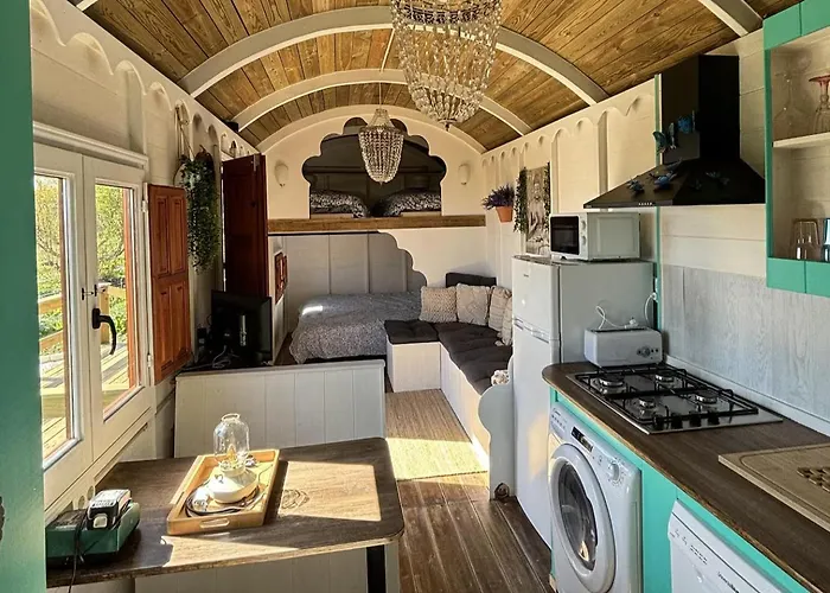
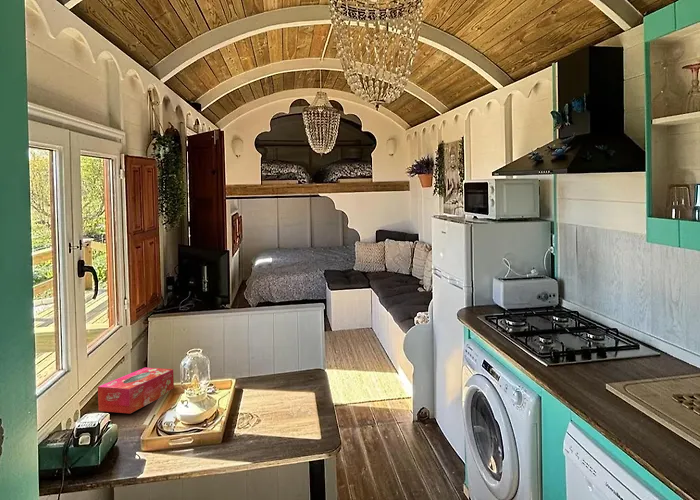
+ tissue box [97,367,175,415]
